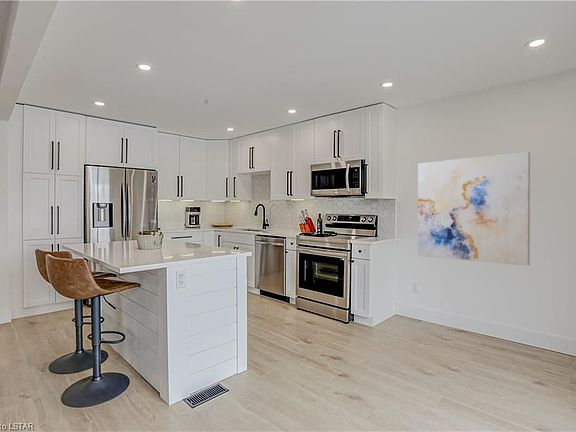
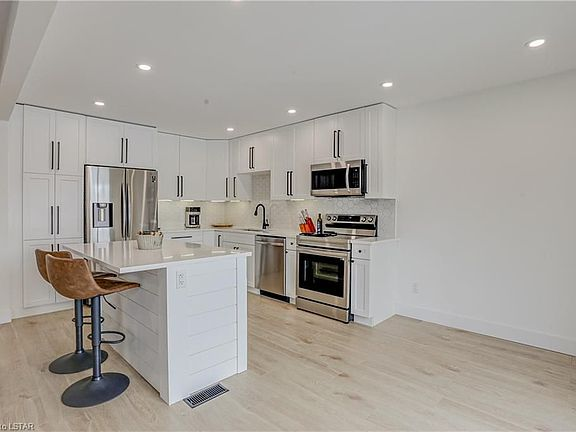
- wall art [417,151,531,266]
